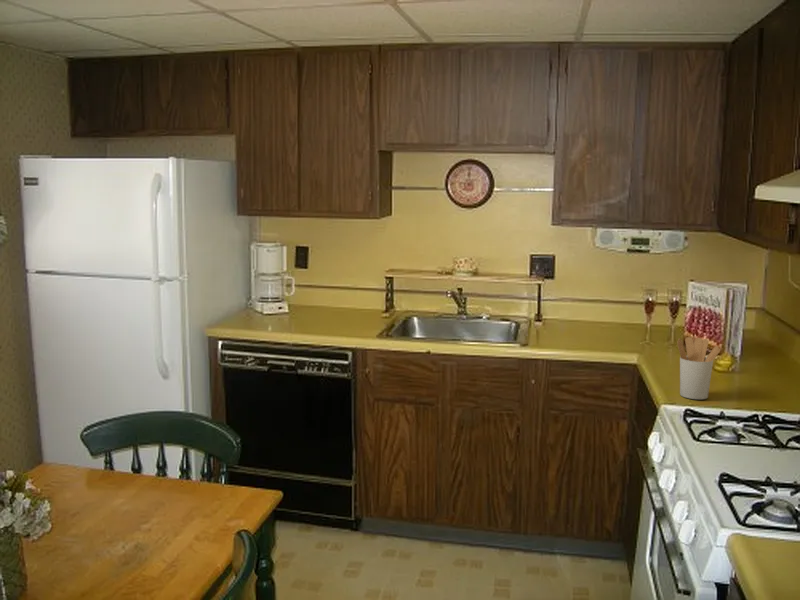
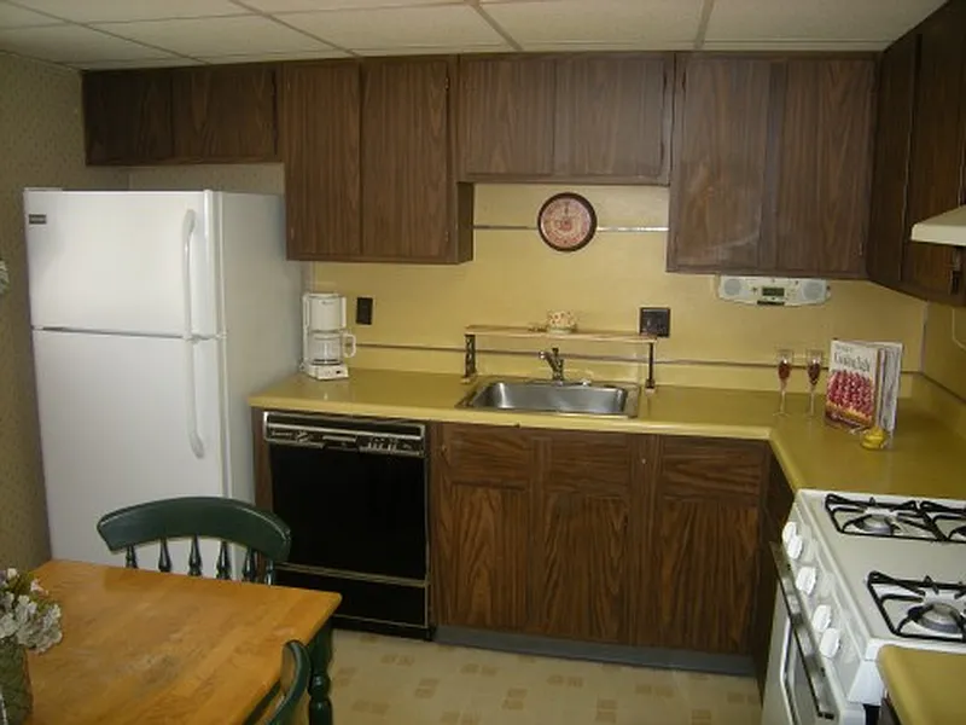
- utensil holder [677,336,722,400]
